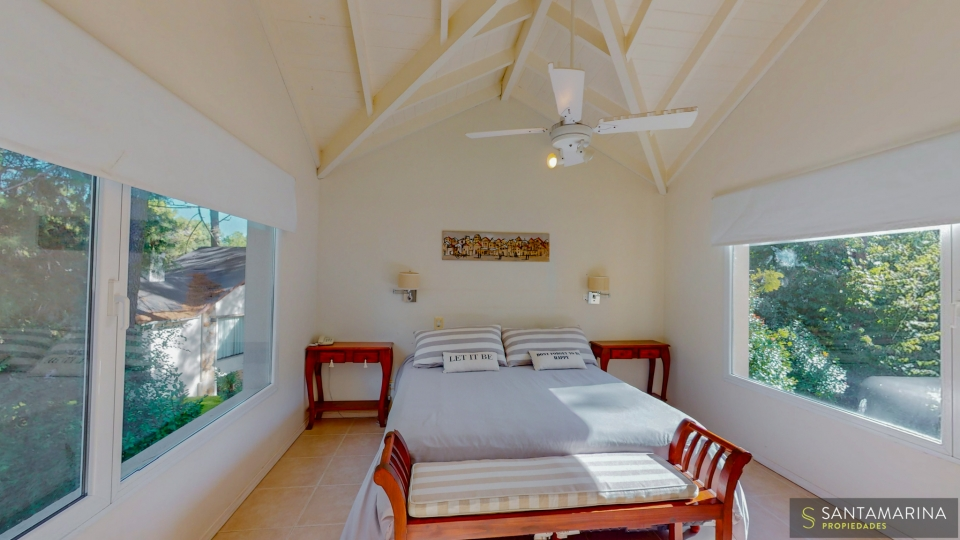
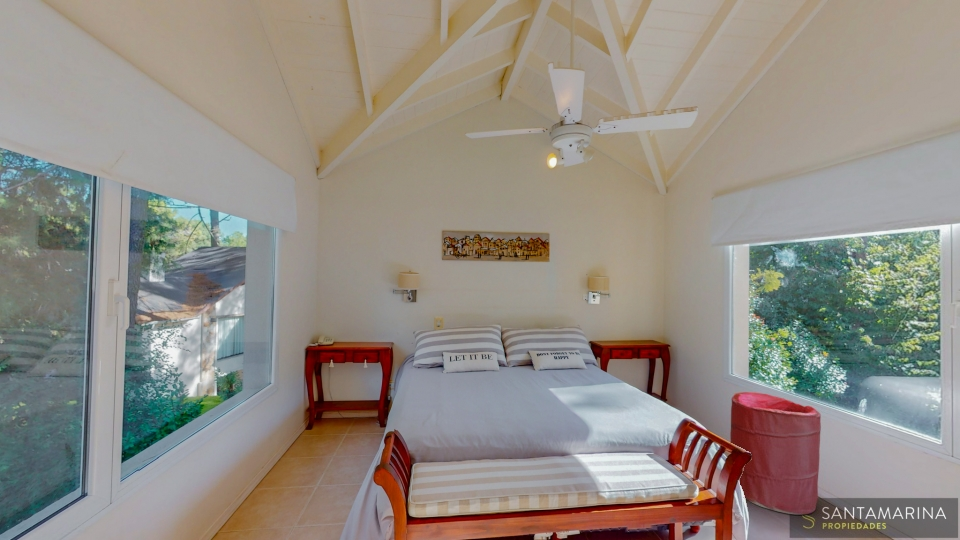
+ laundry hamper [729,391,822,516]
